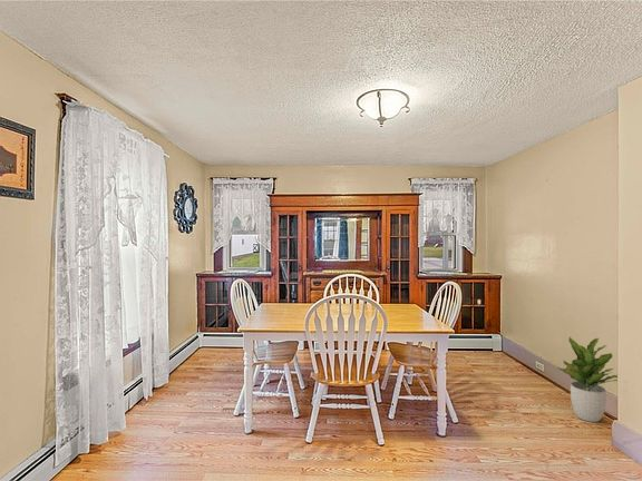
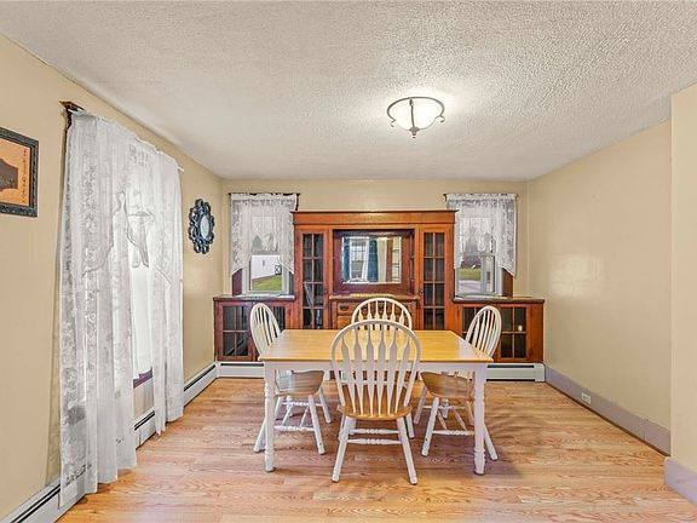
- potted plant [556,336,619,423]
